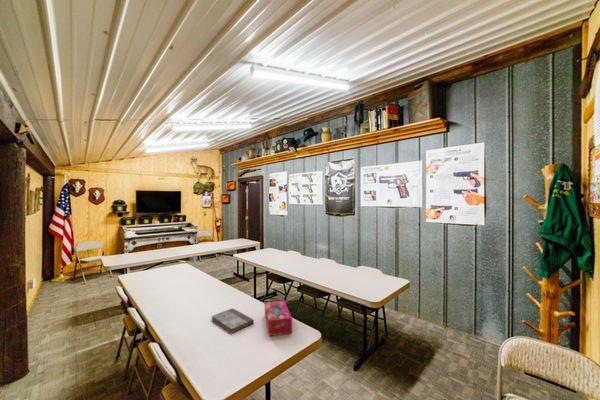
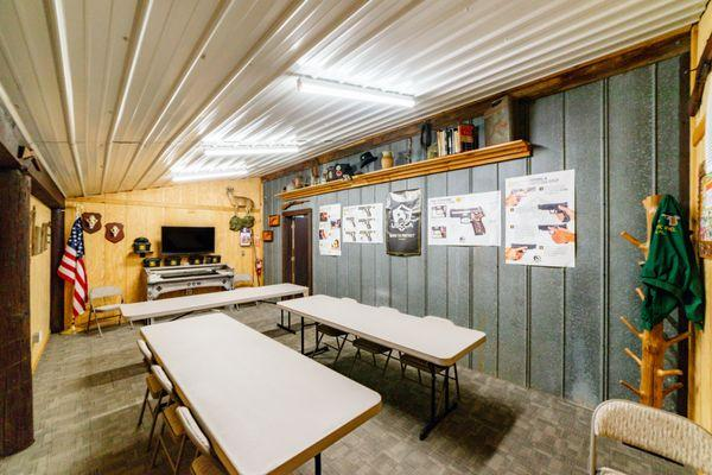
- book [211,307,255,334]
- tissue box [264,300,293,337]
